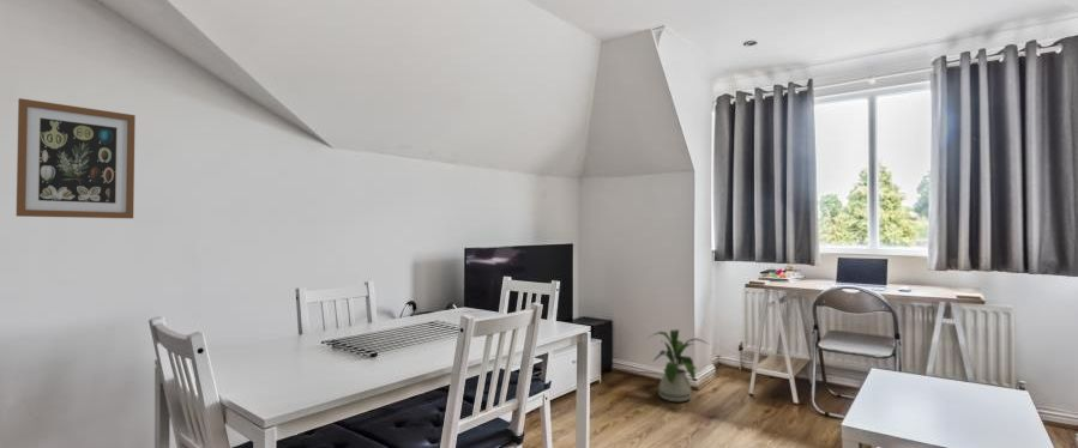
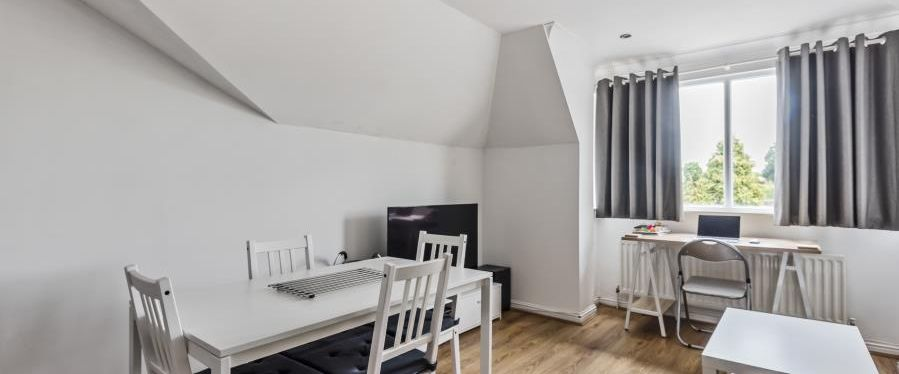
- house plant [648,328,709,402]
- wall art [14,97,137,219]
